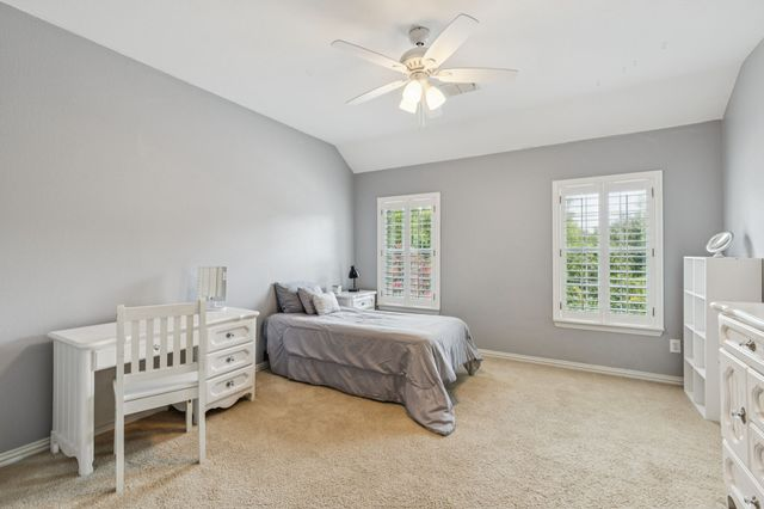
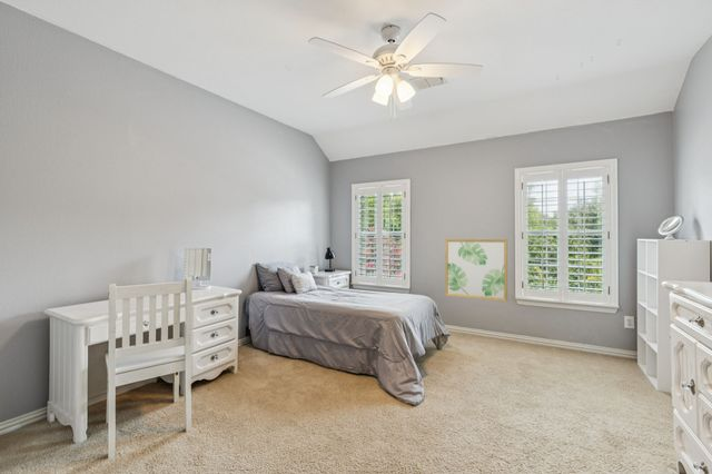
+ wall art [444,238,508,303]
